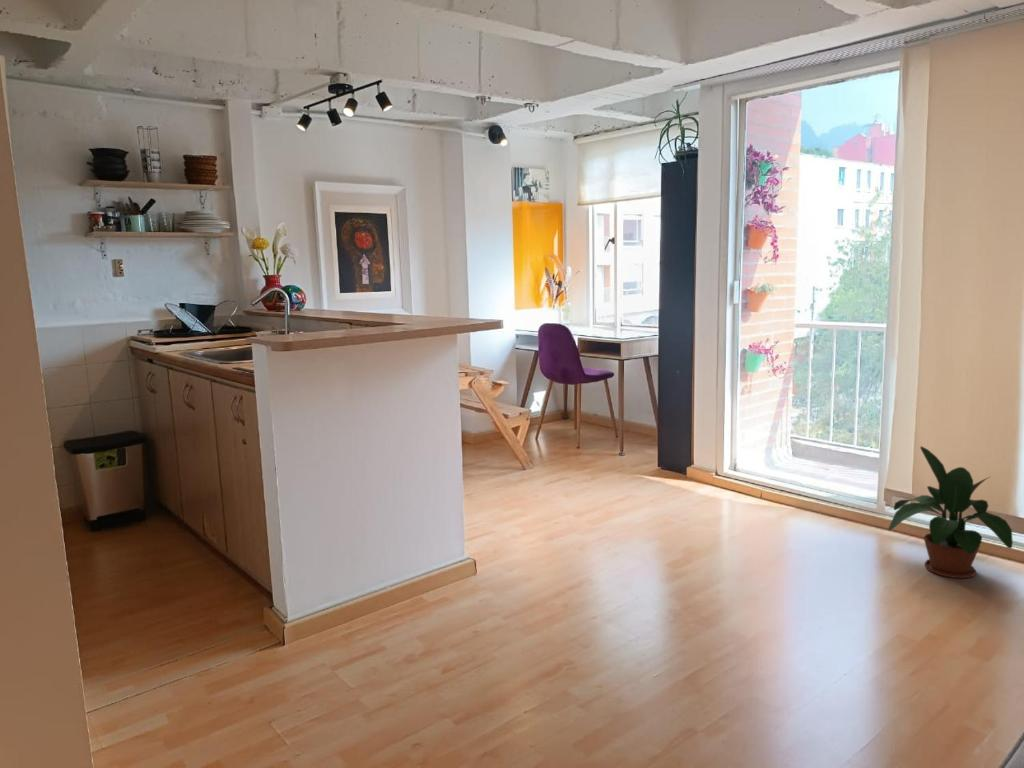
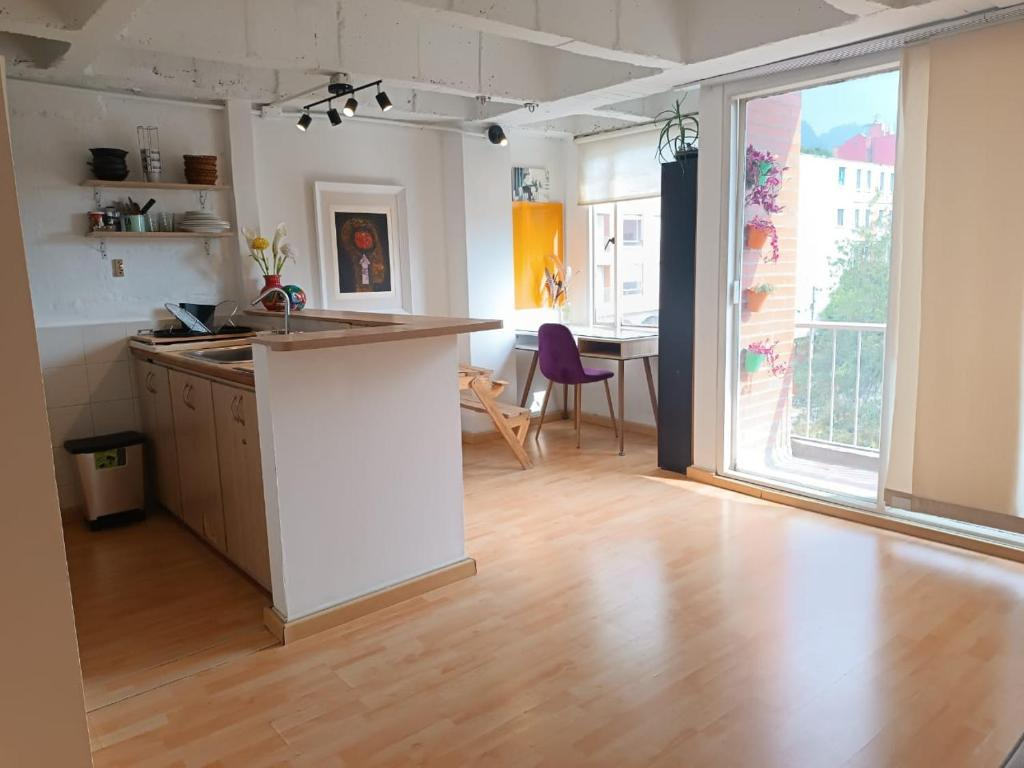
- potted plant [887,445,1014,579]
